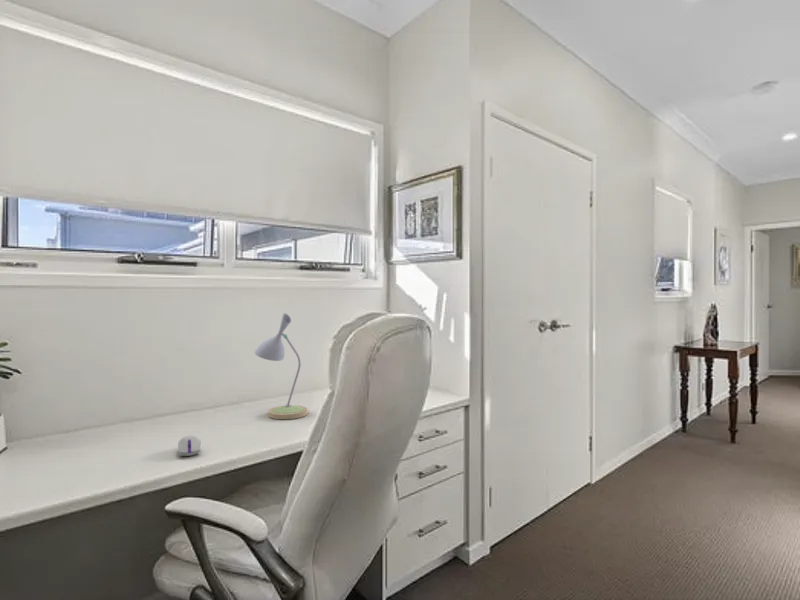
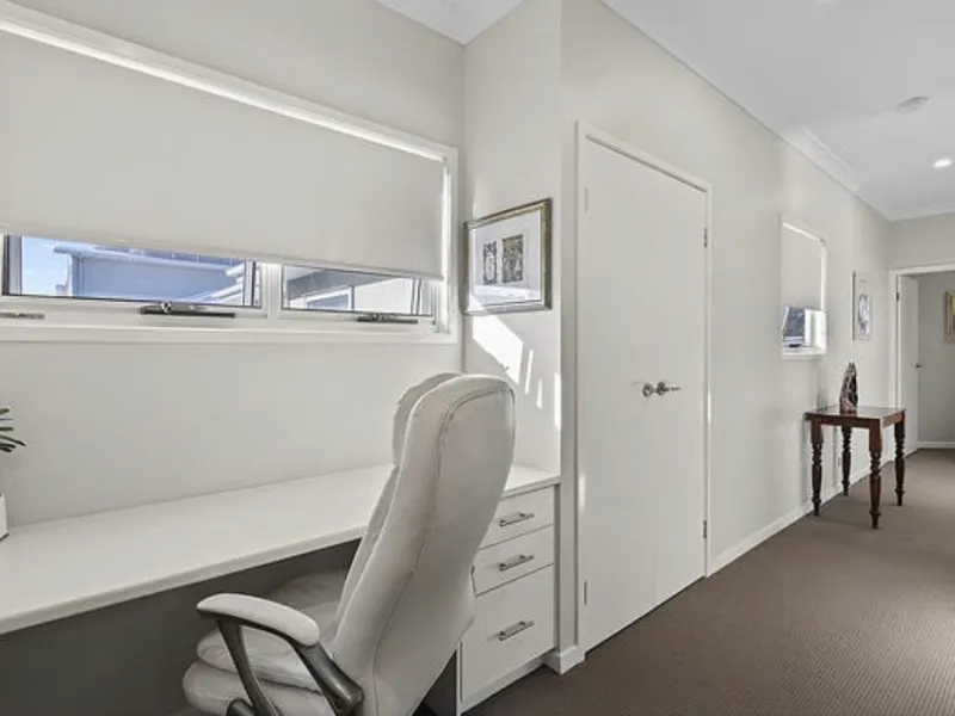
- computer mouse [177,435,202,457]
- desk lamp [253,312,309,420]
